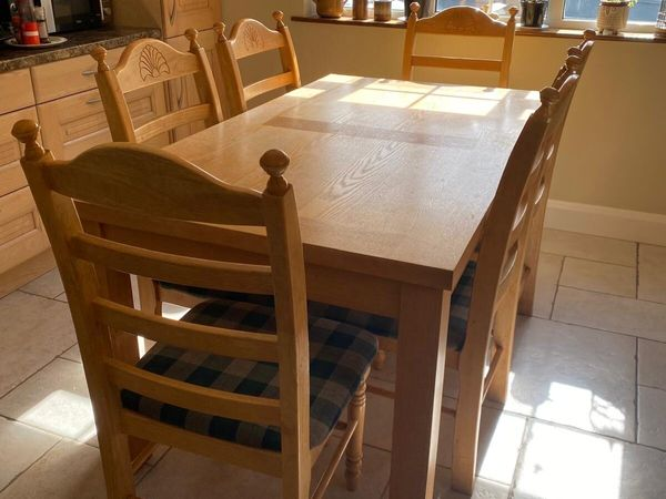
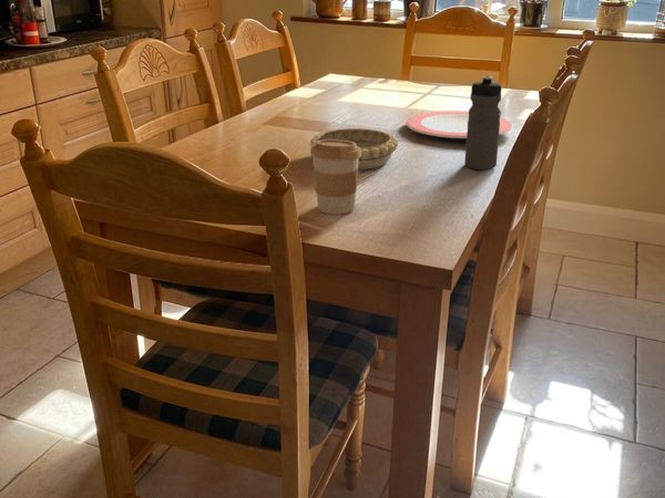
+ decorative bowl [309,127,399,170]
+ water bottle [463,75,503,172]
+ plate [405,110,513,139]
+ coffee cup [309,139,361,216]
